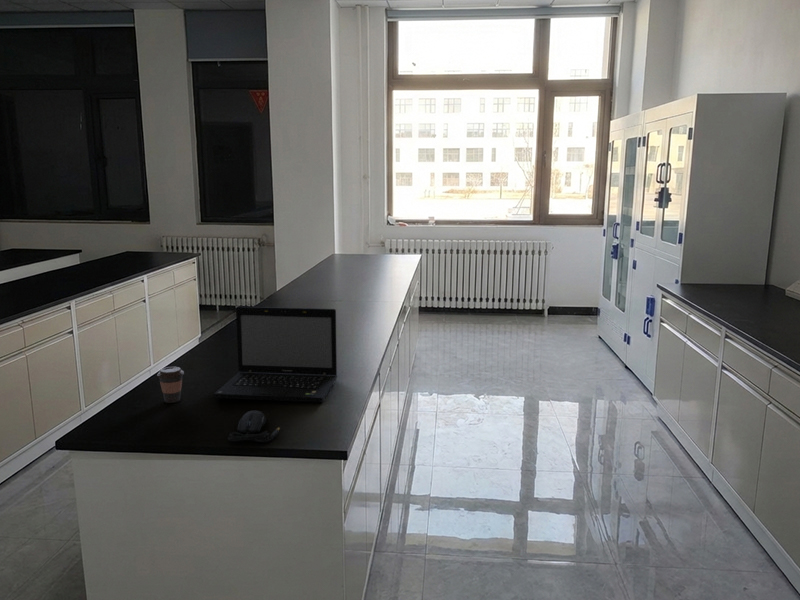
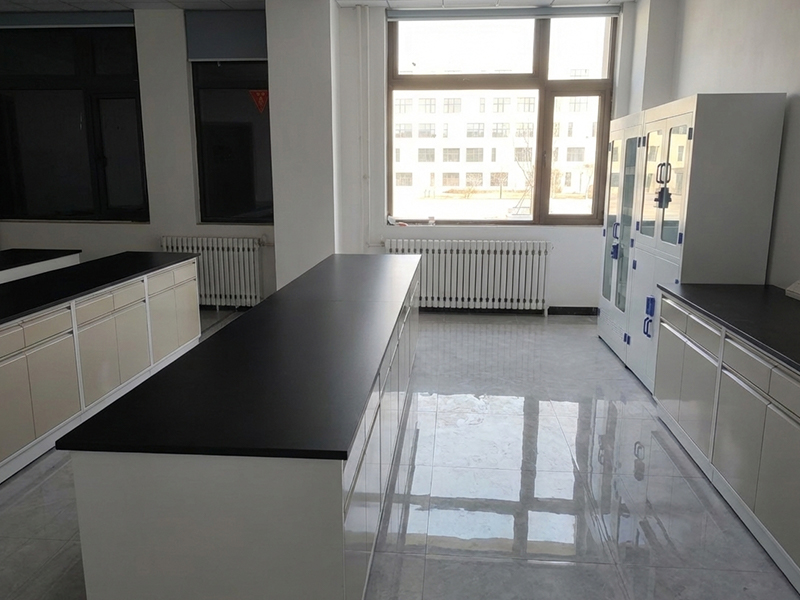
- computer mouse [227,410,281,443]
- coffee cup [156,366,185,404]
- laptop [212,306,338,403]
